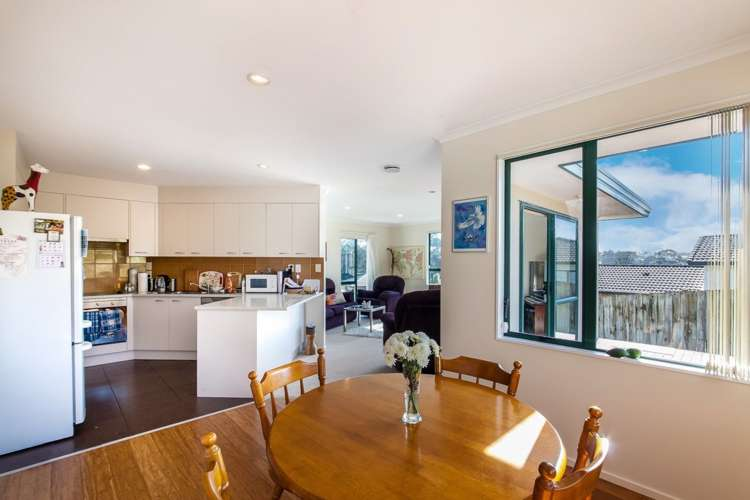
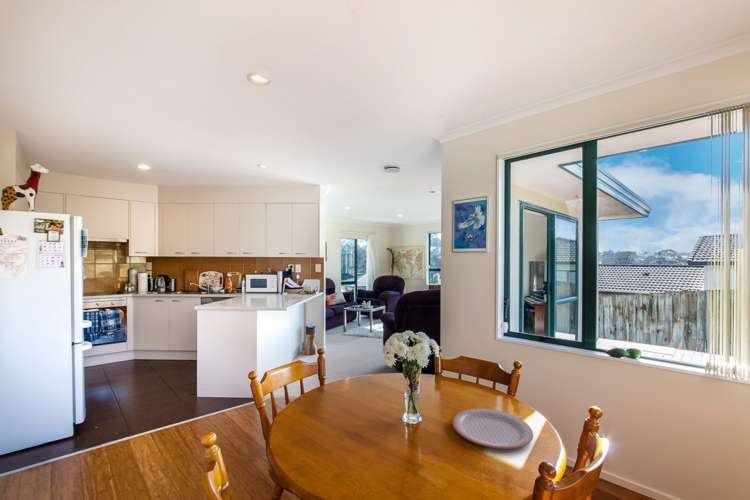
+ plate [452,407,534,450]
